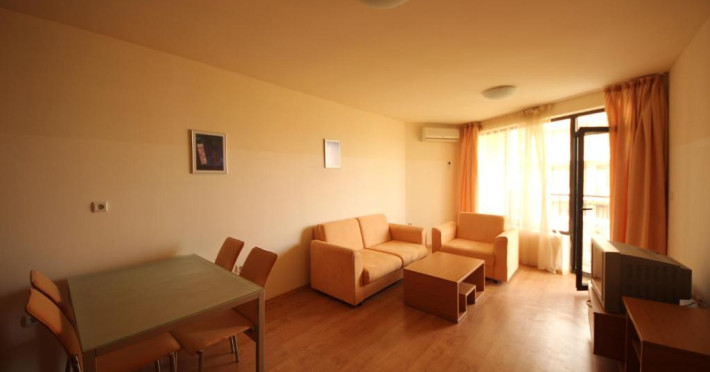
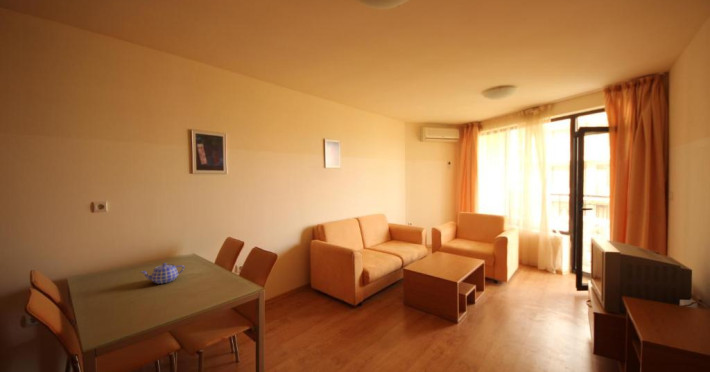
+ teapot [139,262,185,285]
